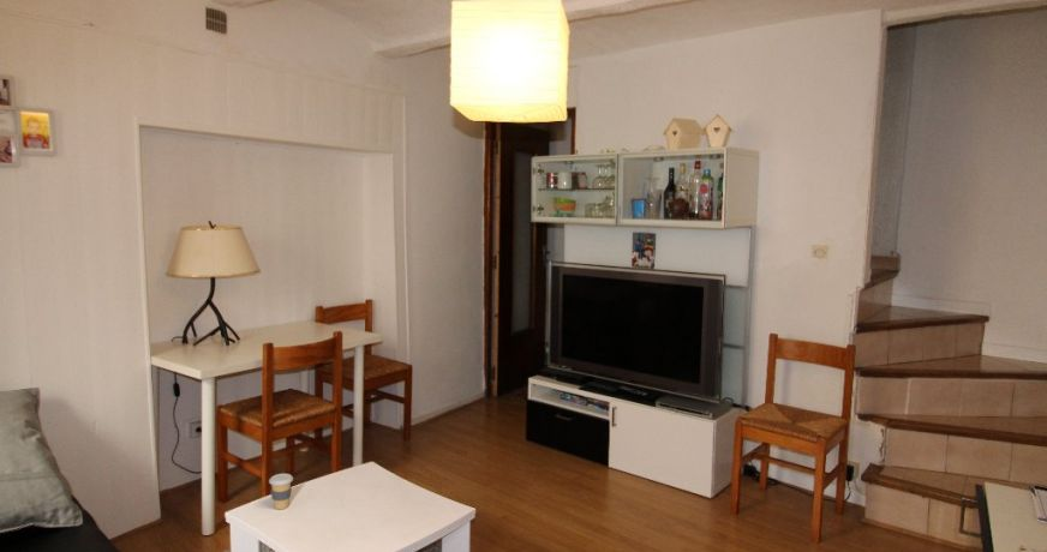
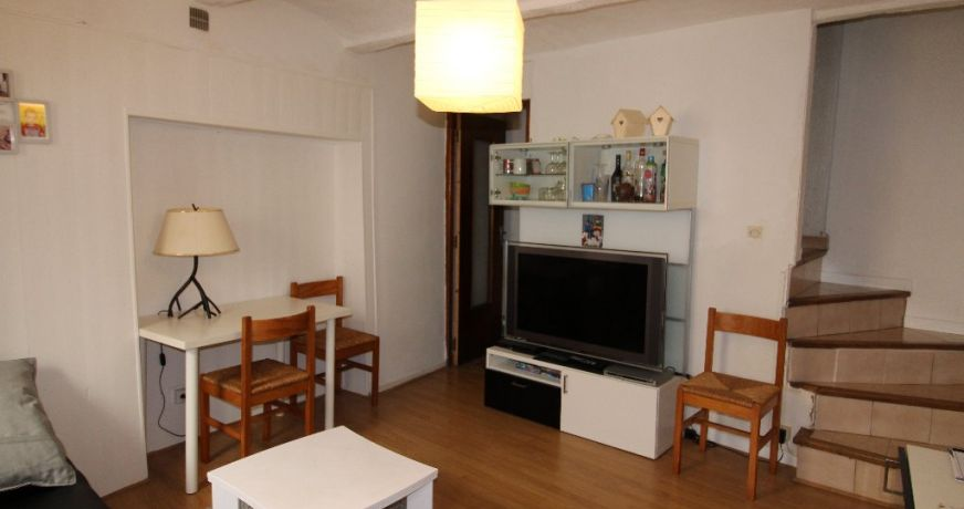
- coffee cup [268,473,294,510]
